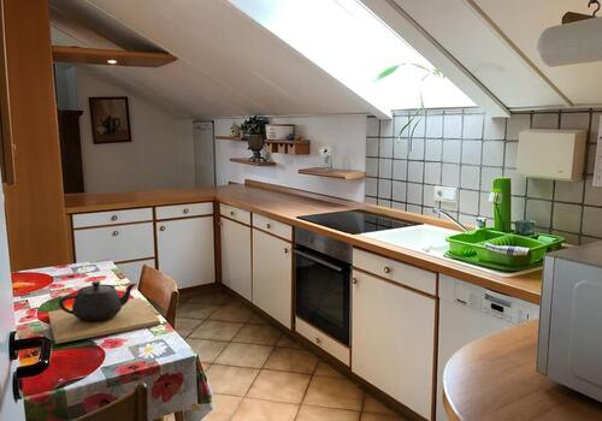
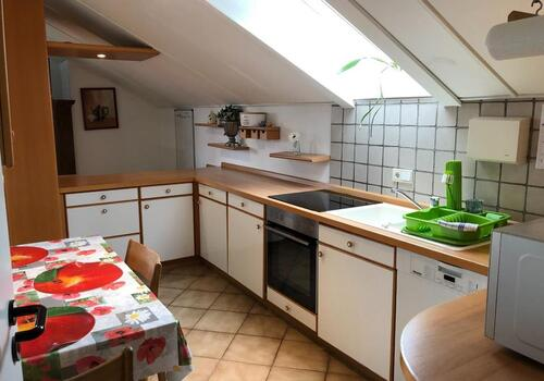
- teapot [47,280,161,345]
